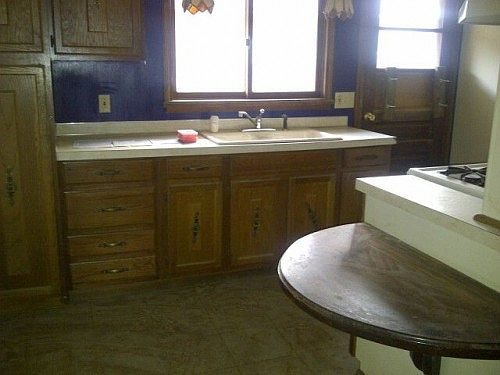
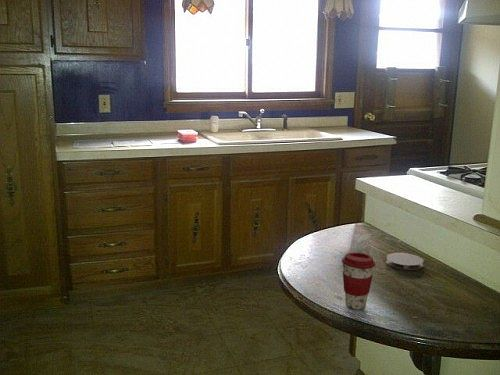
+ coaster [385,252,425,271]
+ coffee cup [341,252,376,310]
